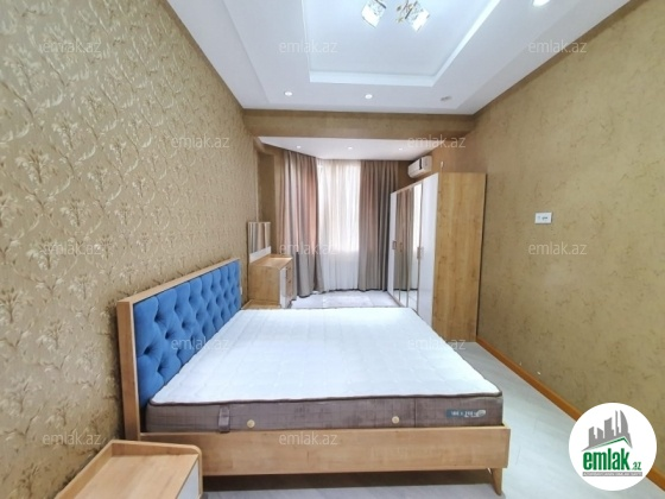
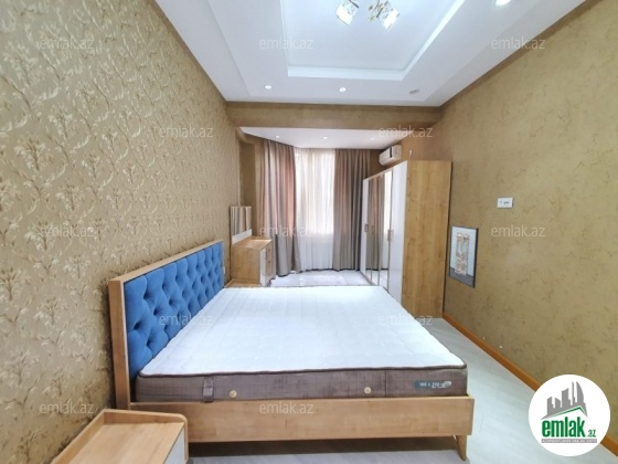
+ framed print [447,224,480,289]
